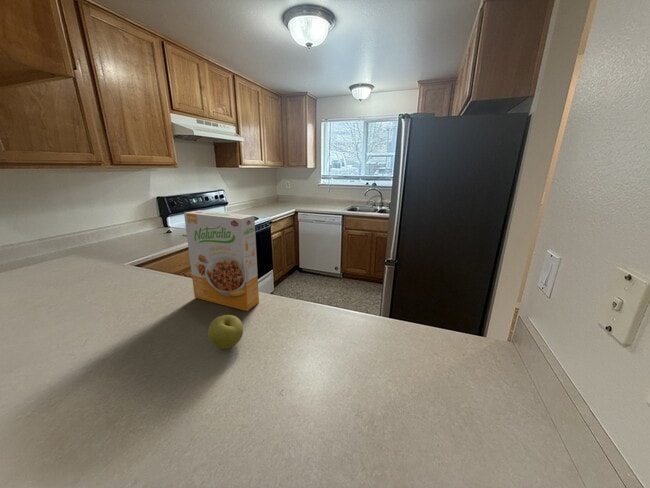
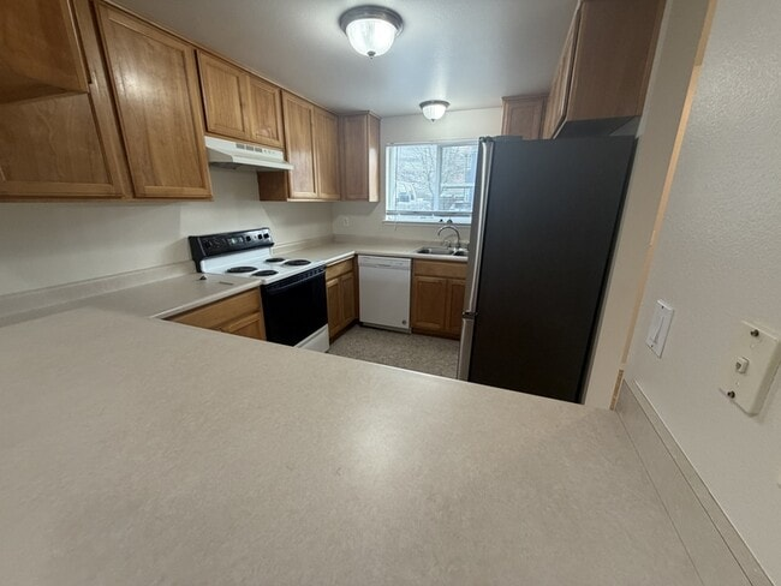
- cereal box [183,209,260,312]
- apple [207,314,244,350]
